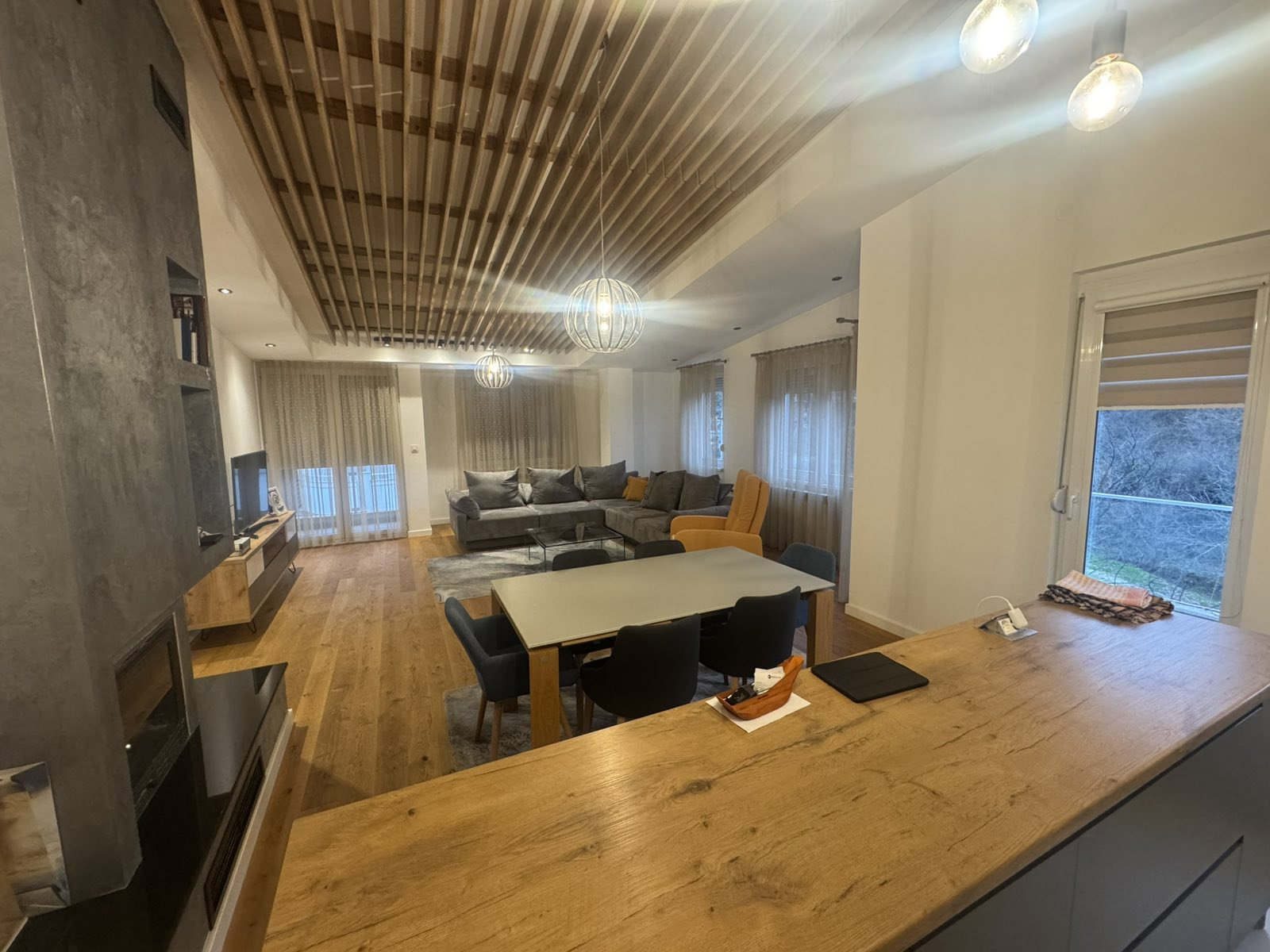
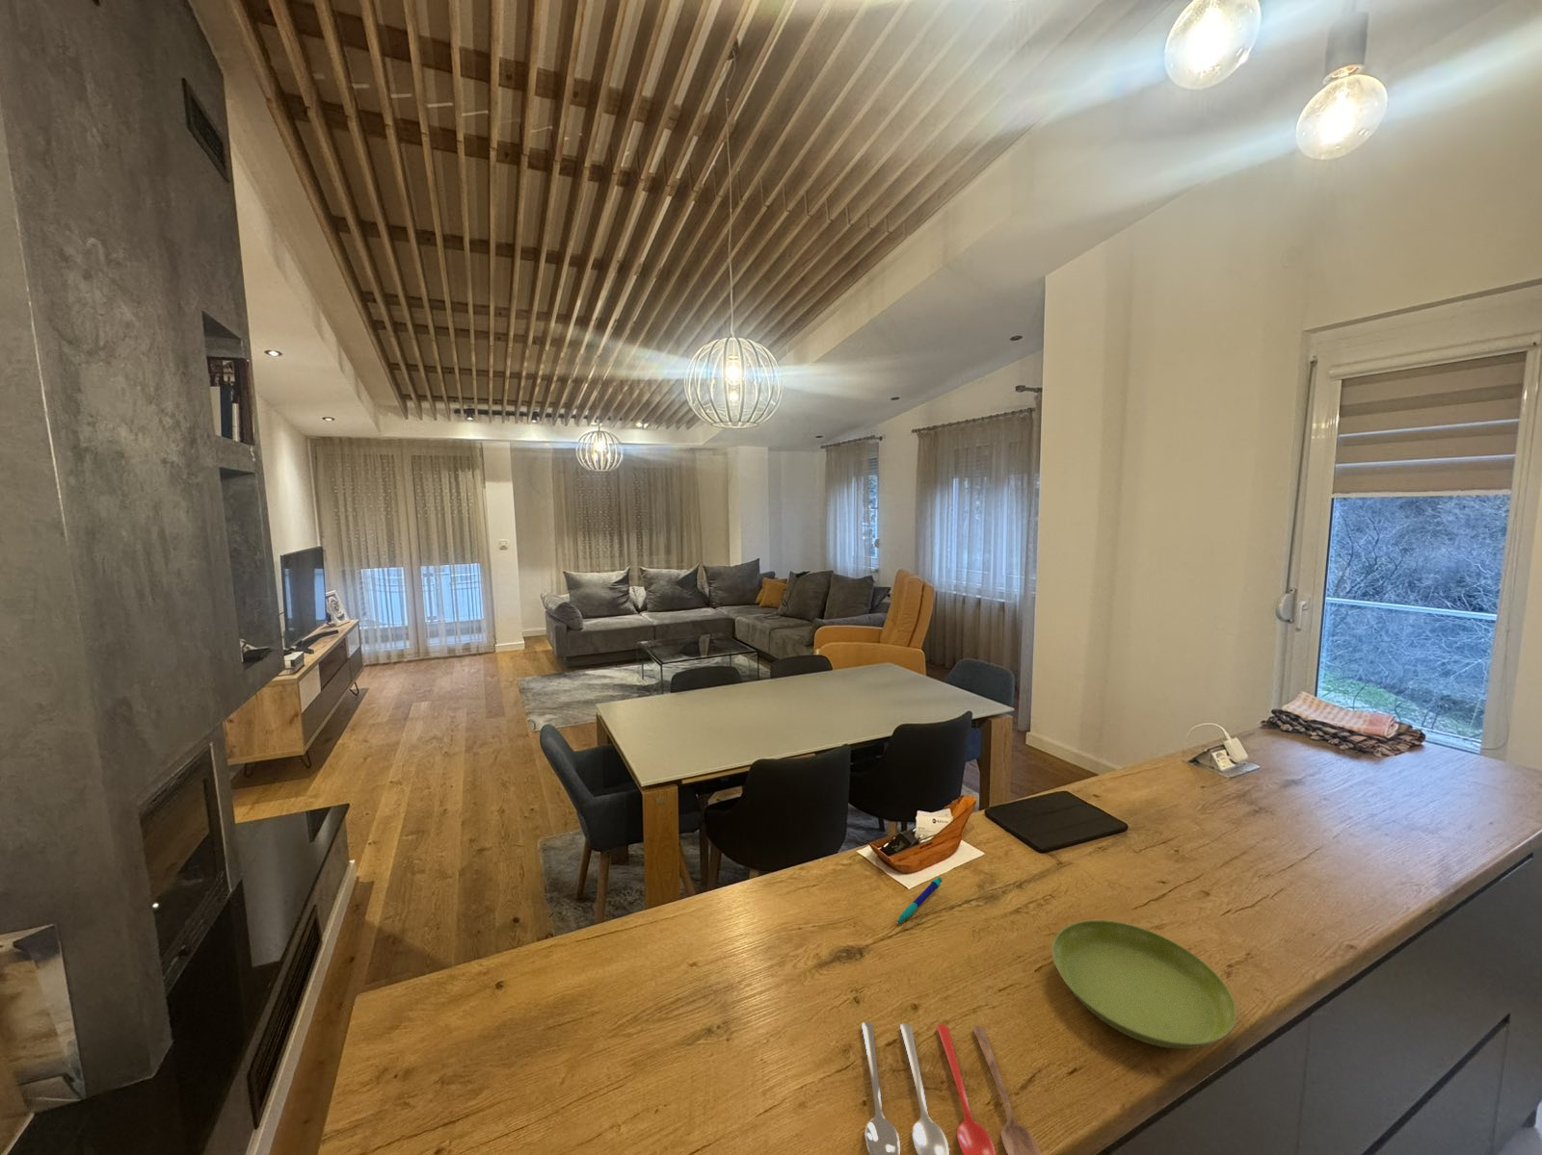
+ saucer [1051,920,1237,1051]
+ cooking utensil [861,1022,1042,1155]
+ pen [896,876,943,924]
